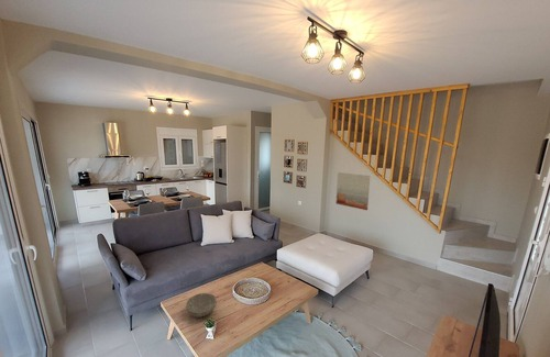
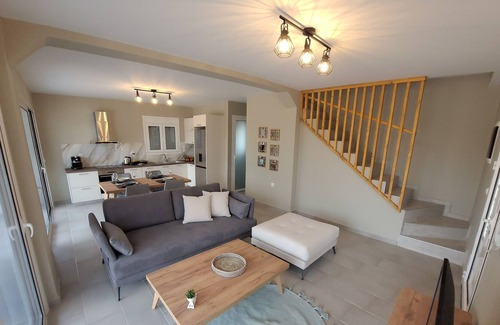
- wall art [336,171,371,211]
- bowl [185,292,218,319]
